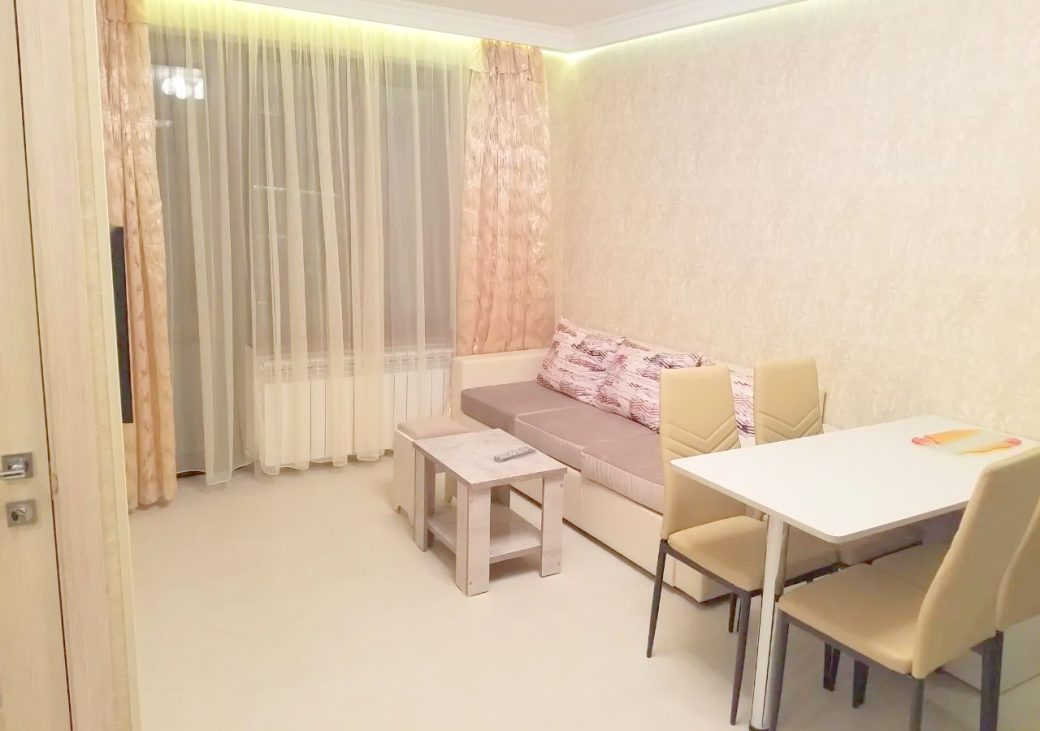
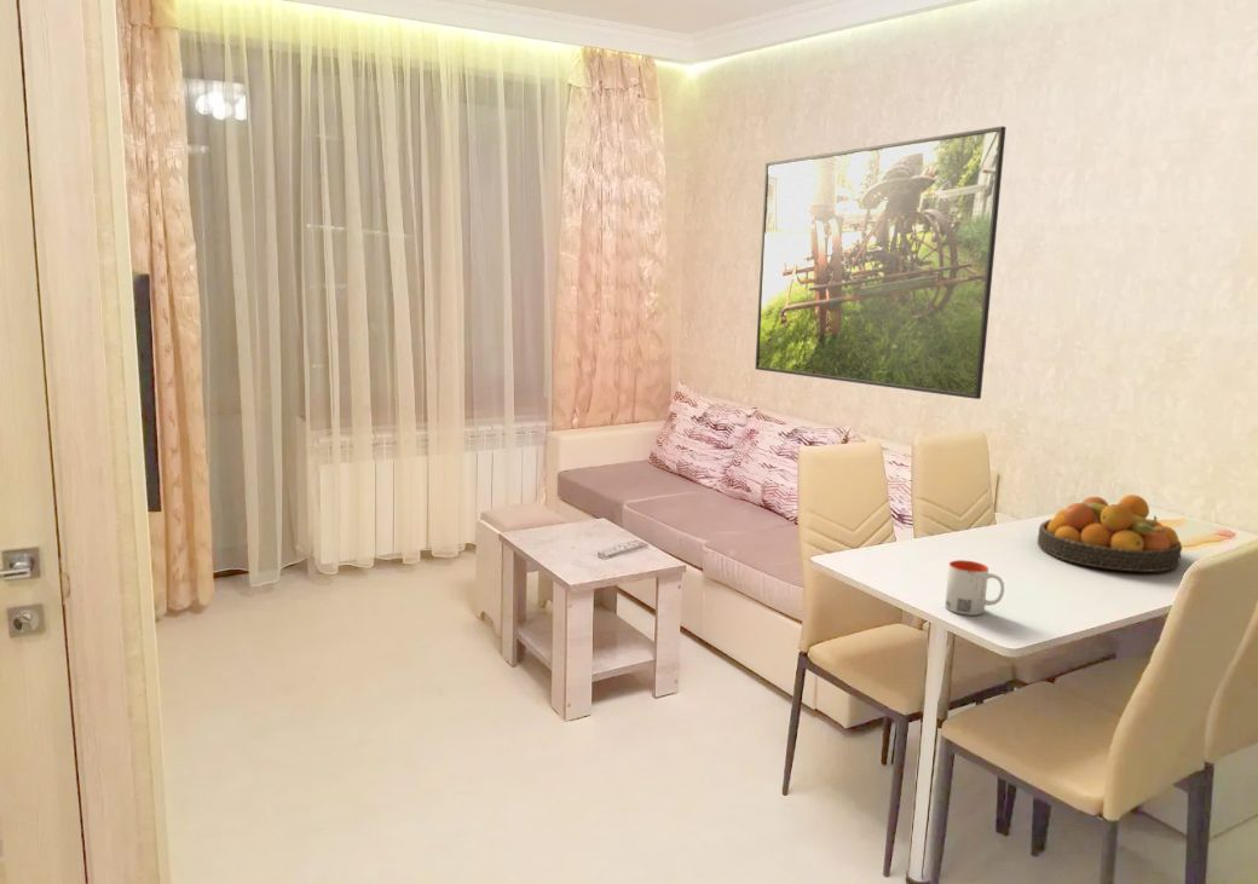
+ fruit bowl [1037,493,1183,573]
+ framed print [754,125,1006,400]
+ mug [945,559,1005,617]
